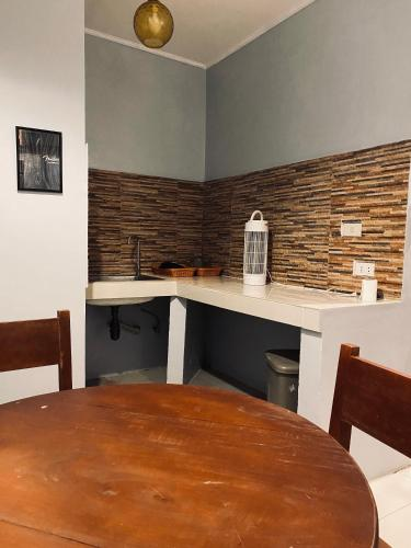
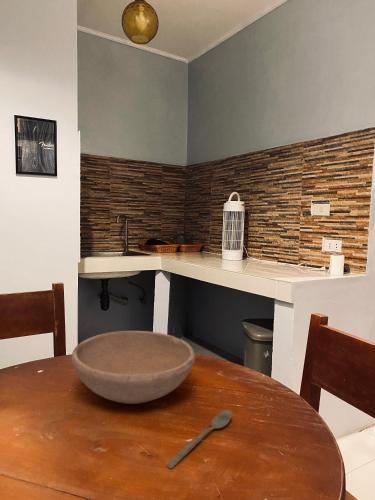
+ bowl [70,330,196,405]
+ spoon [165,409,233,469]
